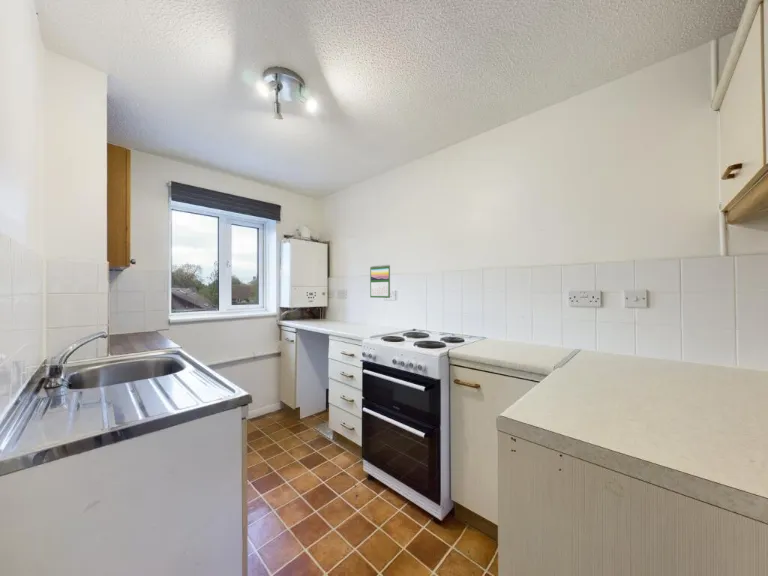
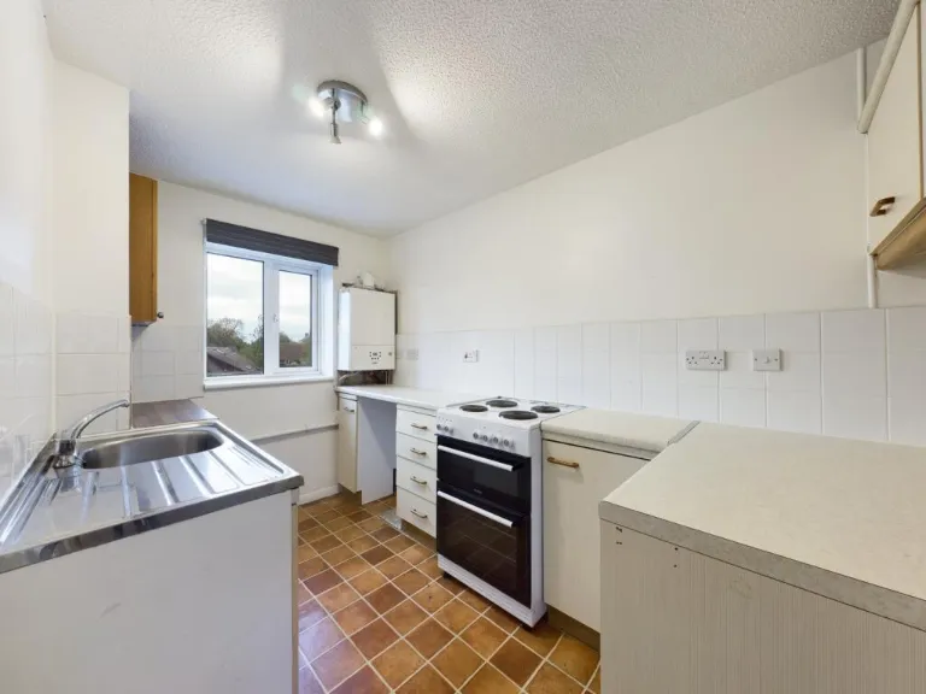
- calendar [369,264,391,299]
